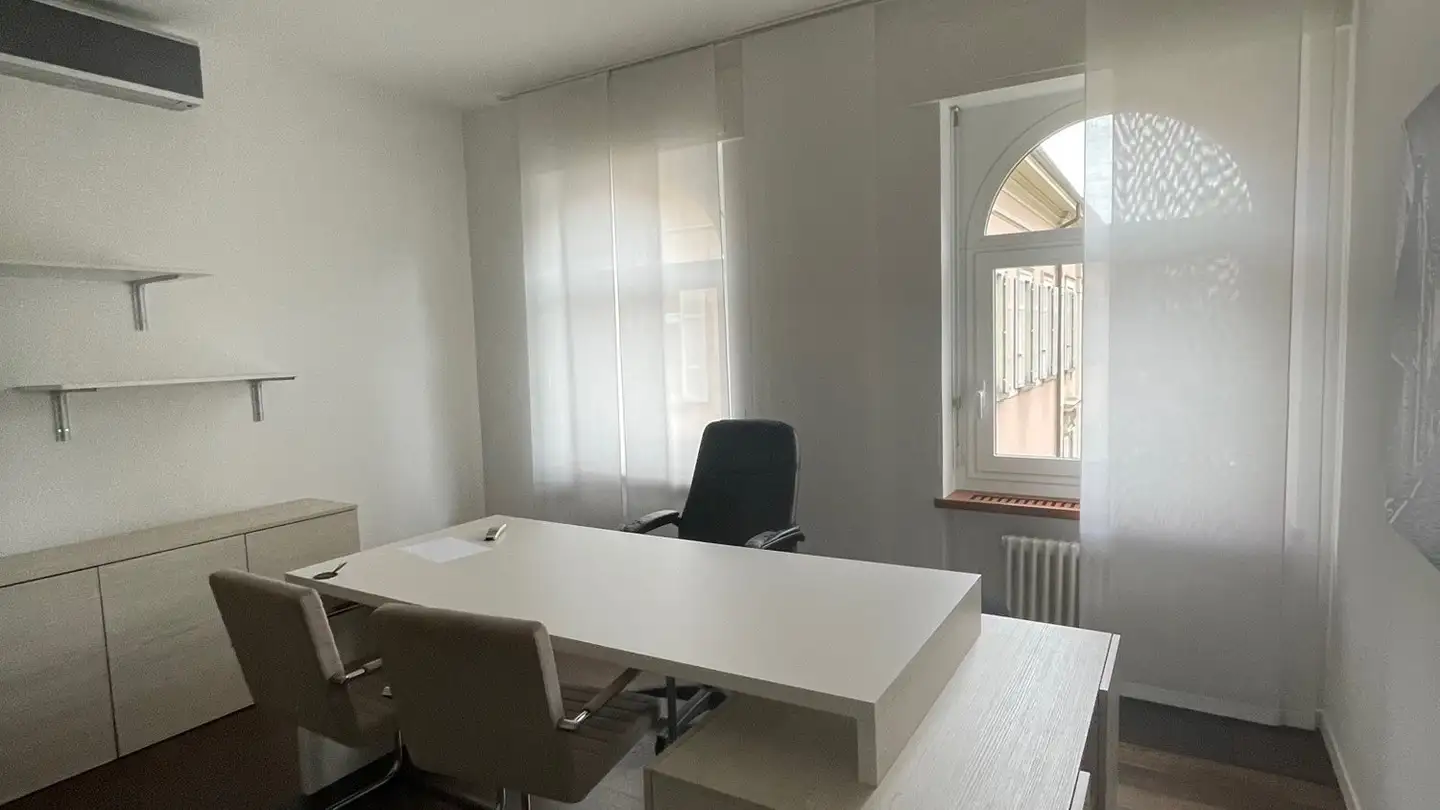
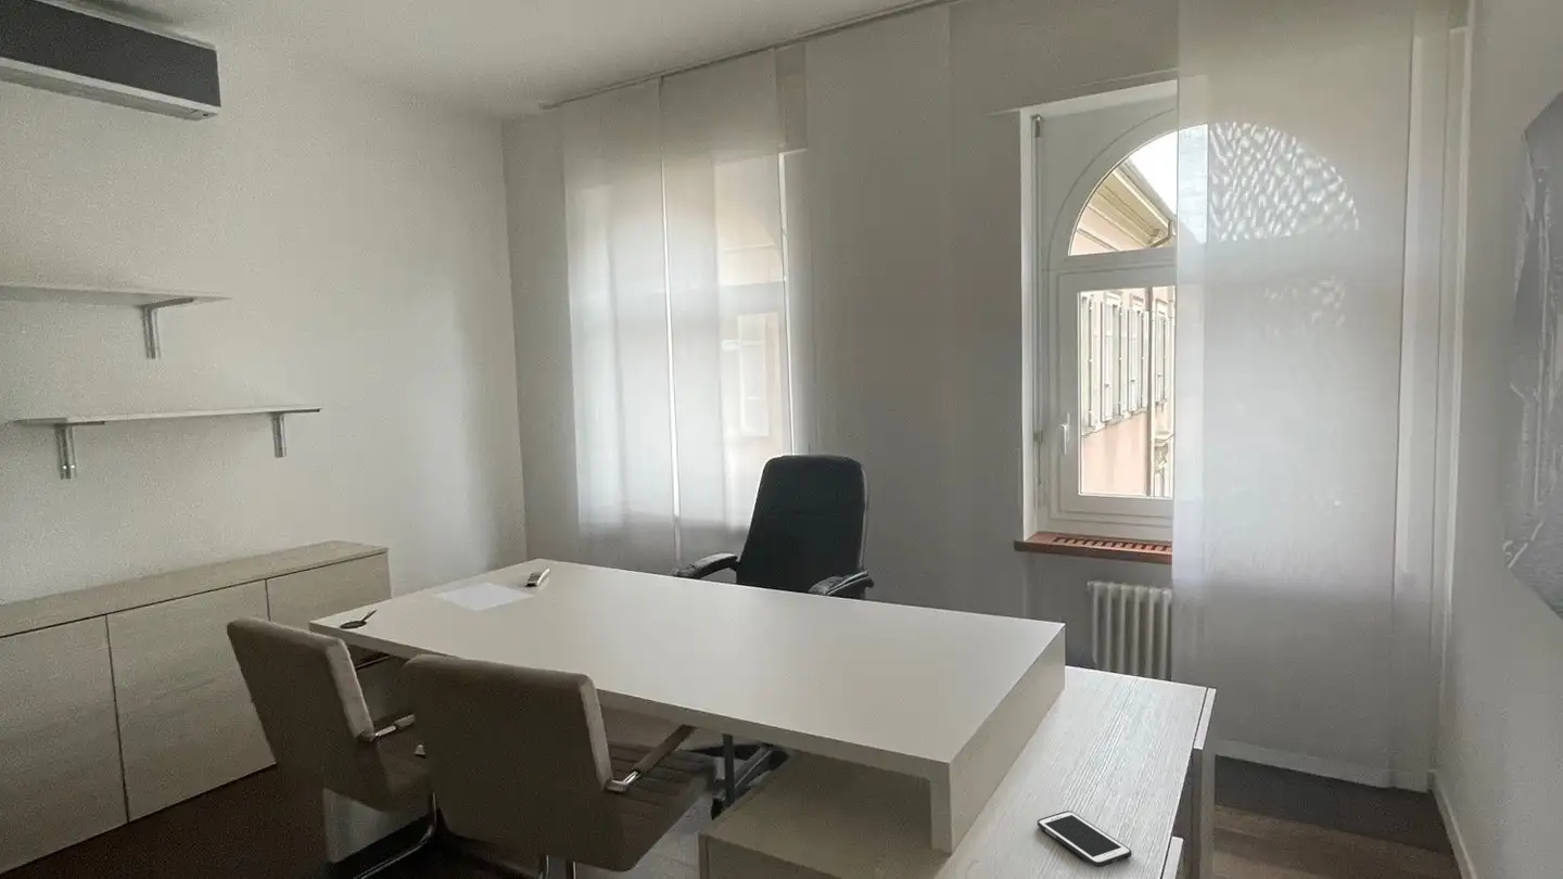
+ cell phone [1037,810,1133,868]
